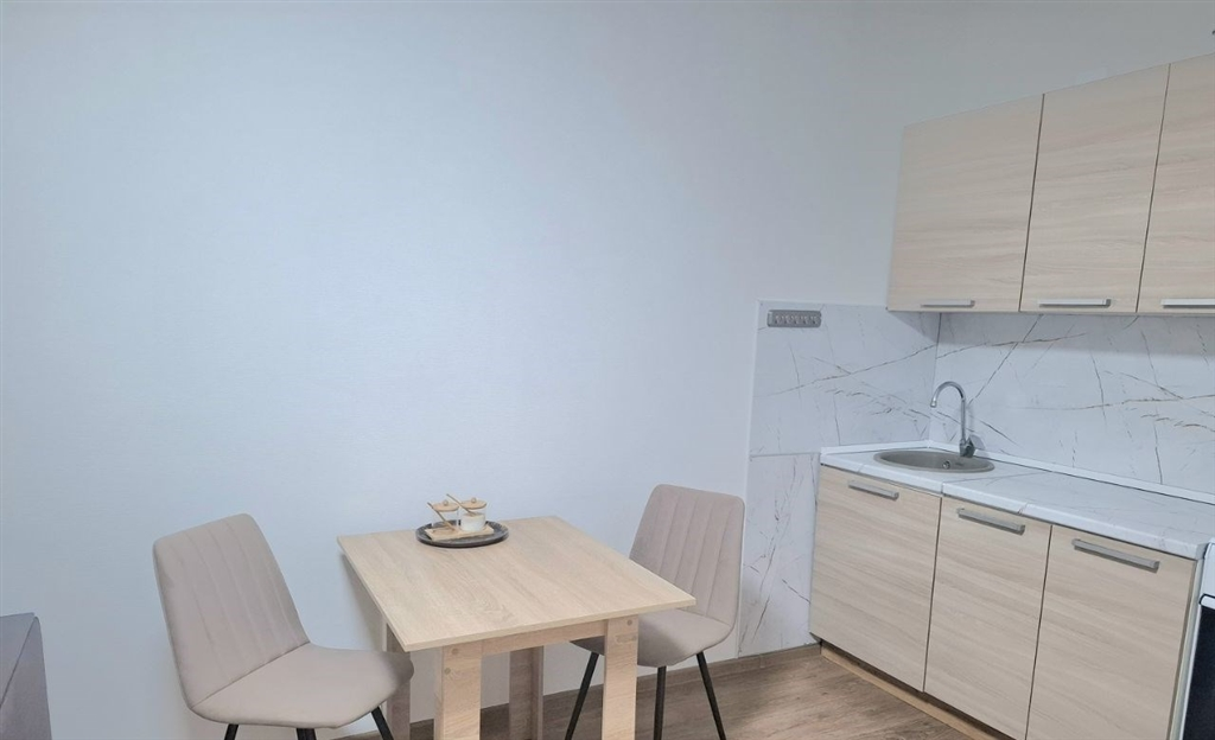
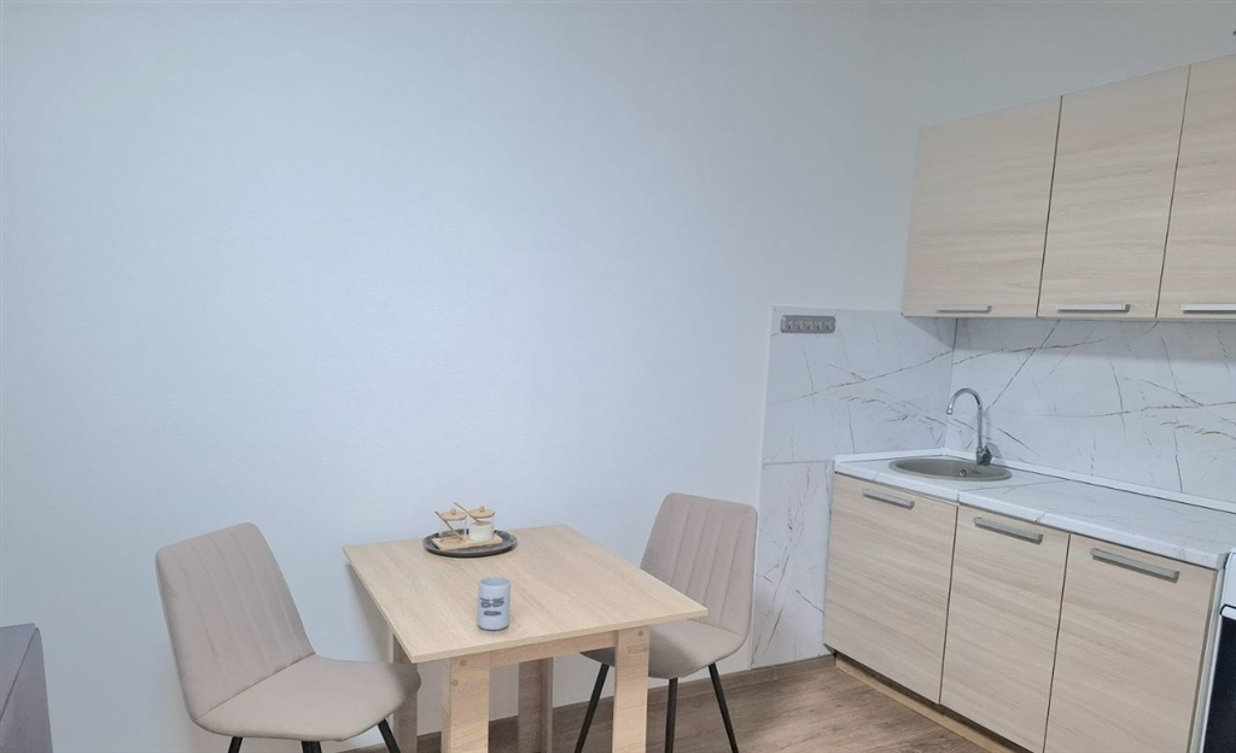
+ cup [477,576,512,631]
